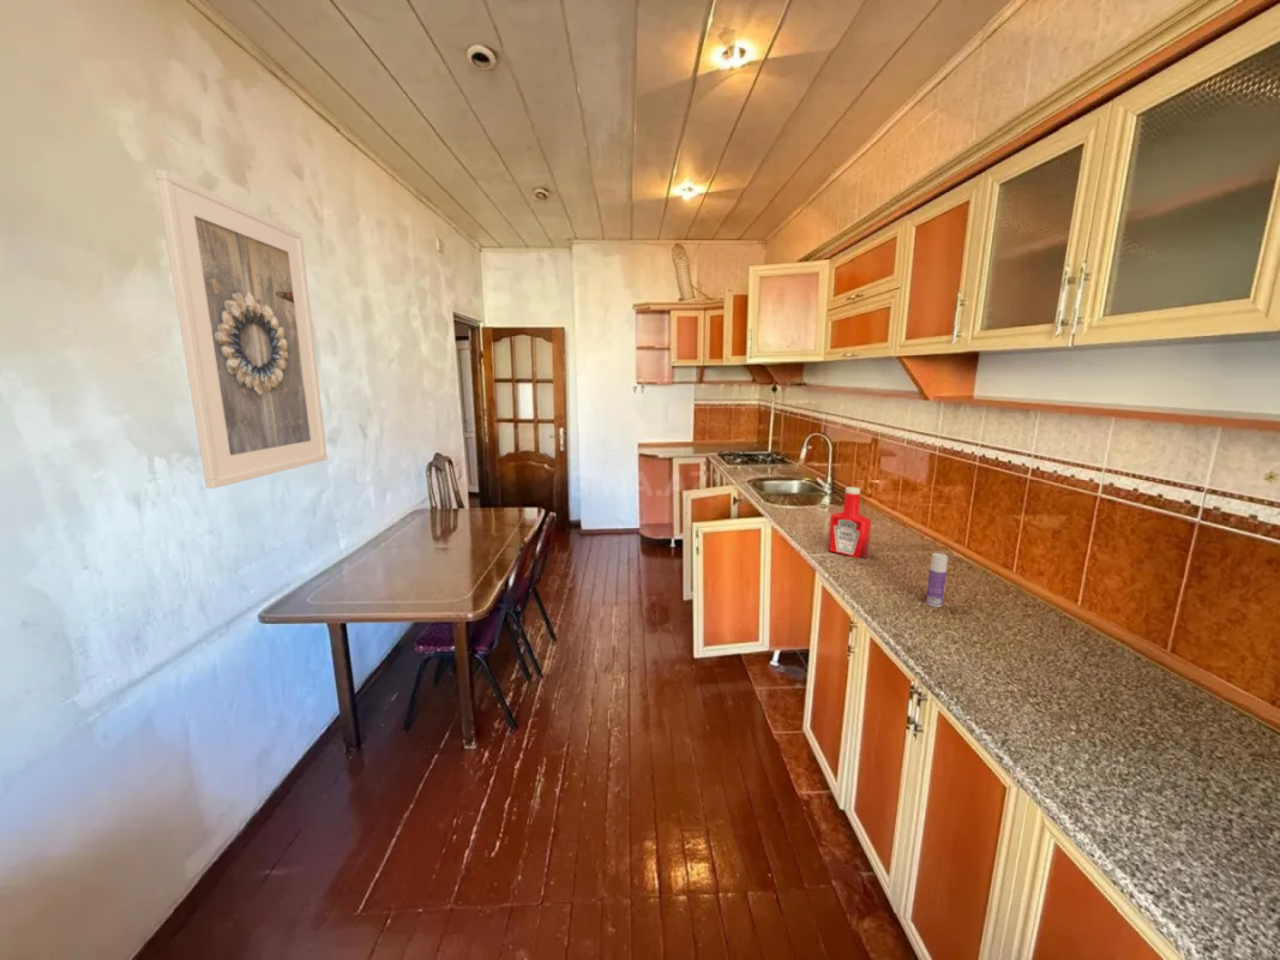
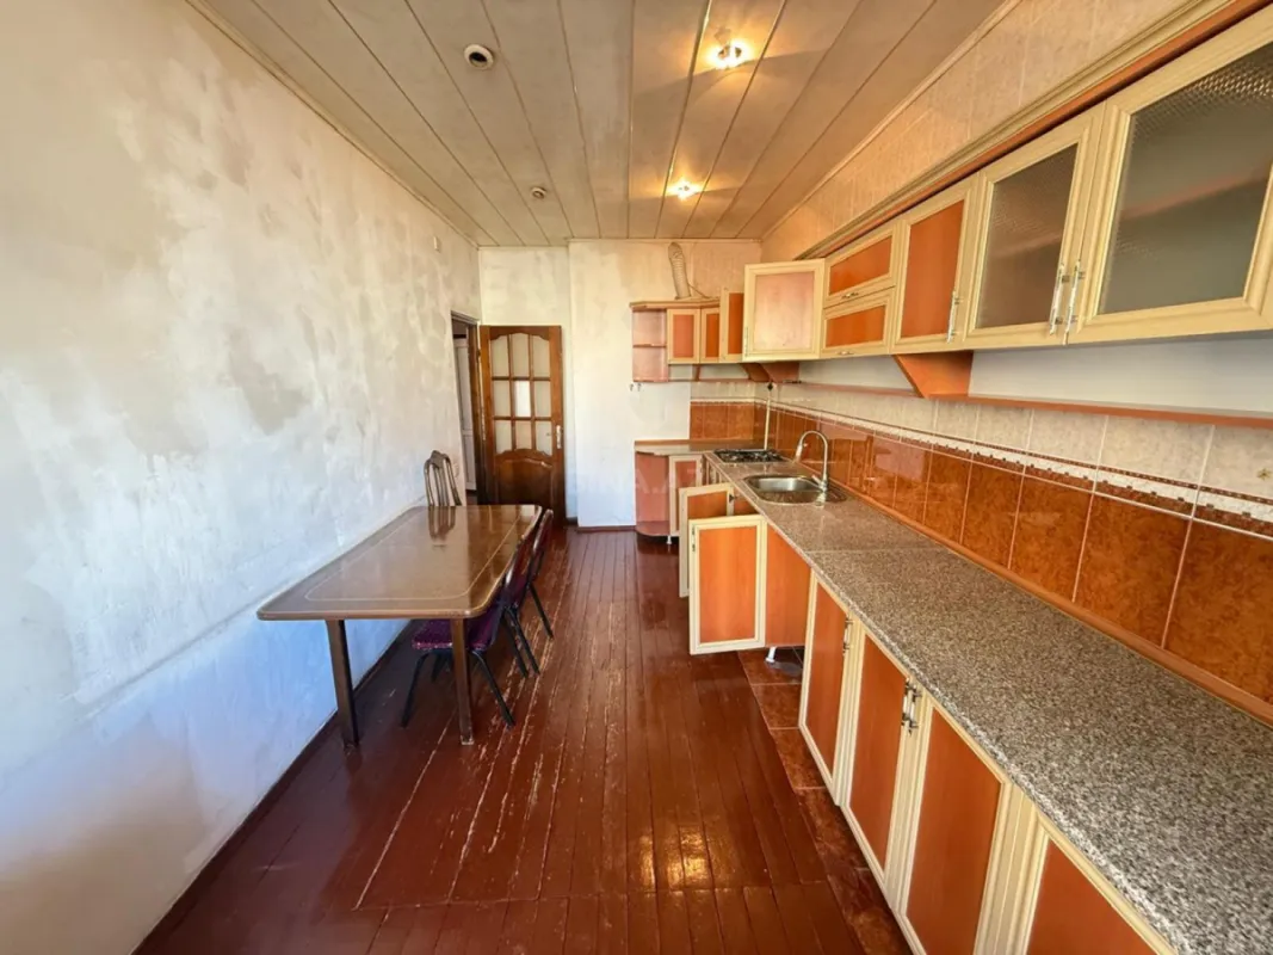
- bottle [925,552,949,608]
- soap bottle [827,486,872,559]
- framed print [154,168,329,490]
